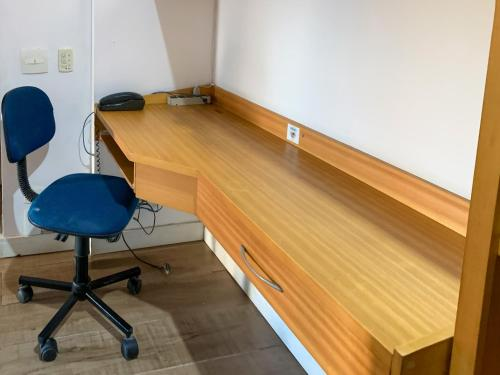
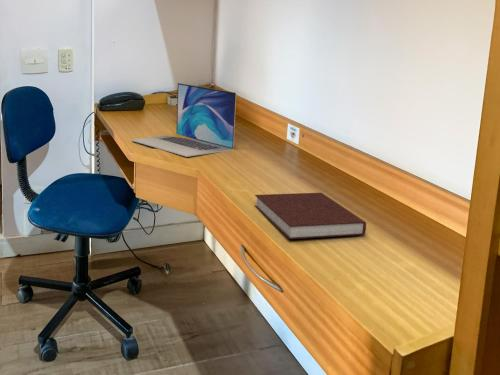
+ notebook [254,192,367,240]
+ laptop [130,82,237,158]
